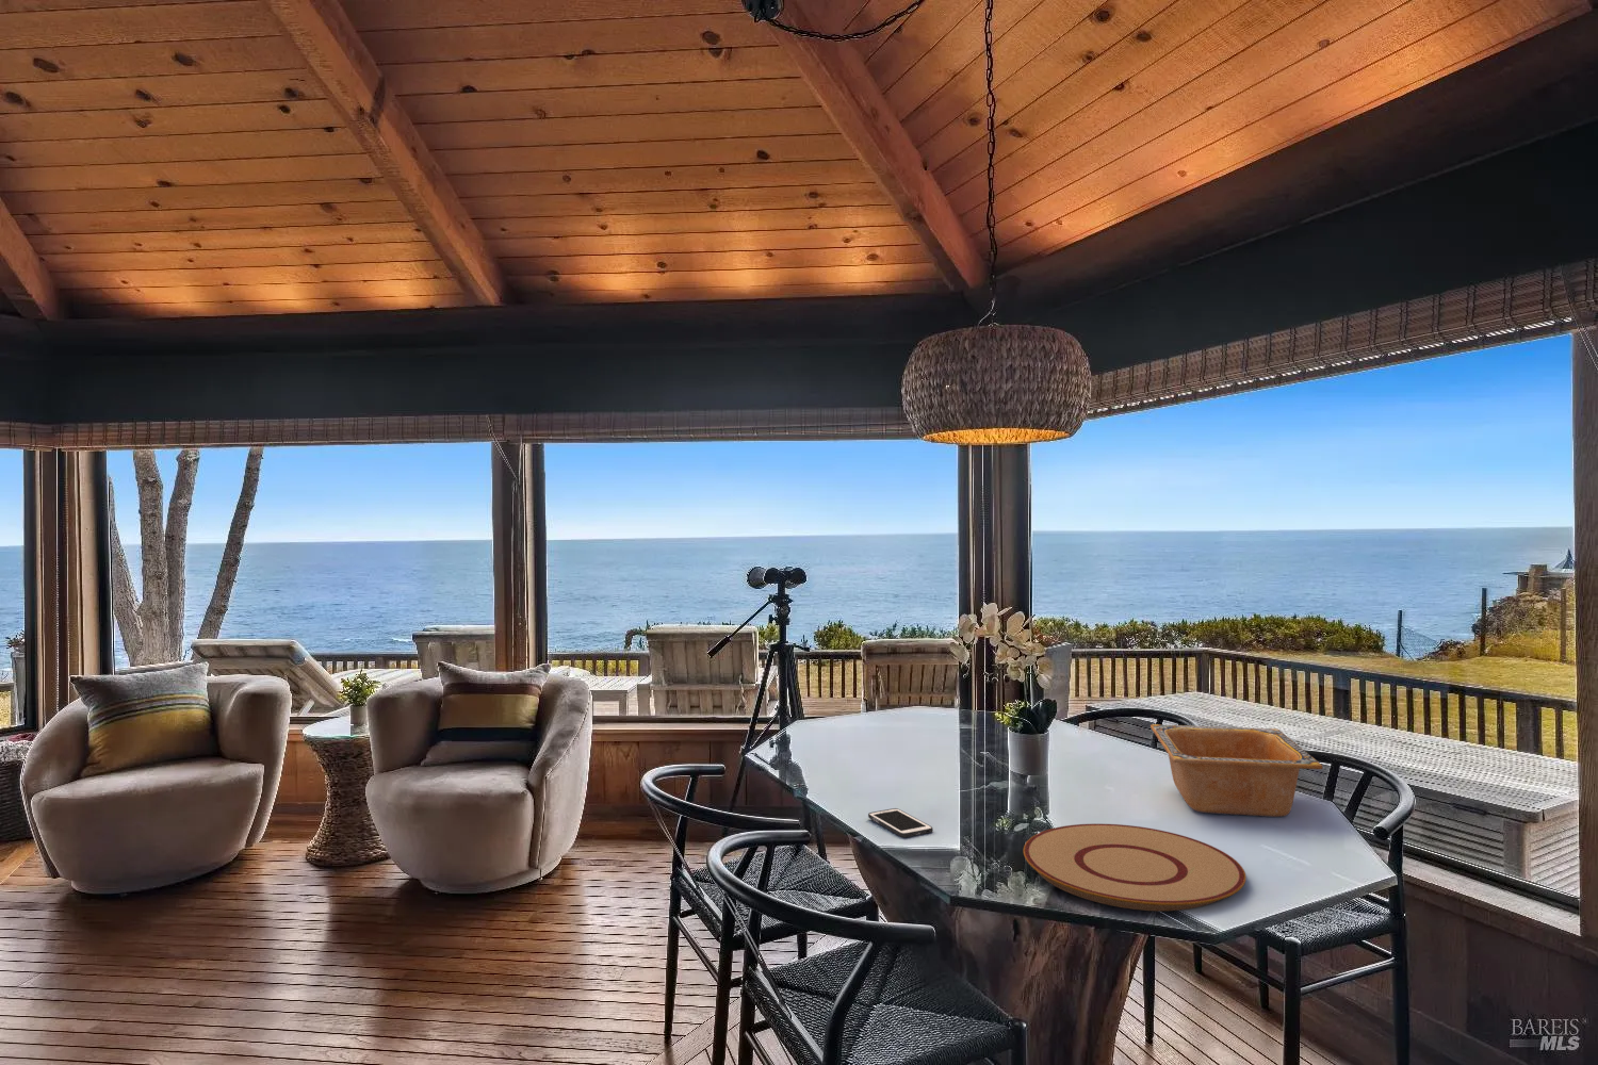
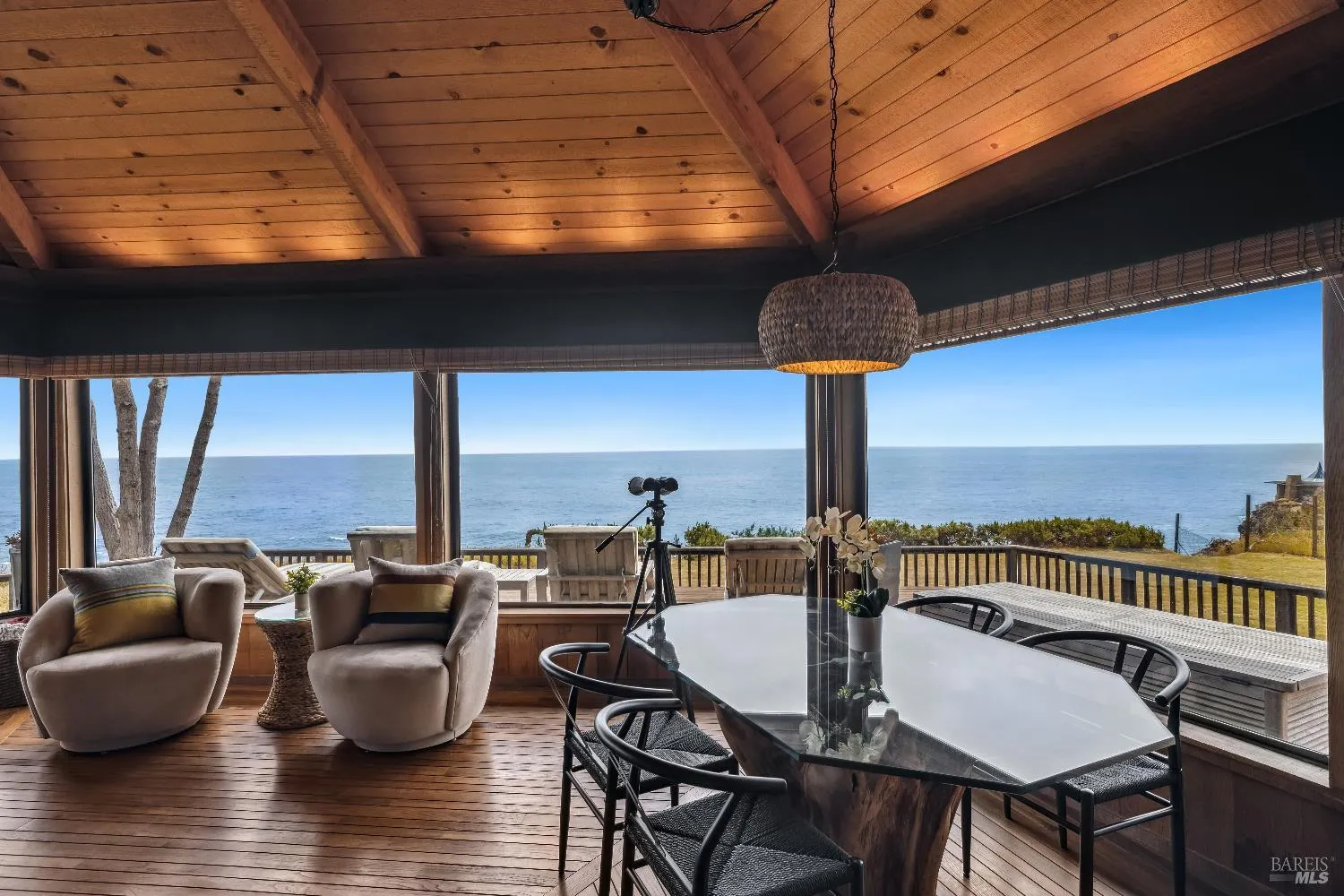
- cell phone [867,807,935,838]
- serving bowl [1150,723,1323,818]
- plate [1023,824,1247,912]
